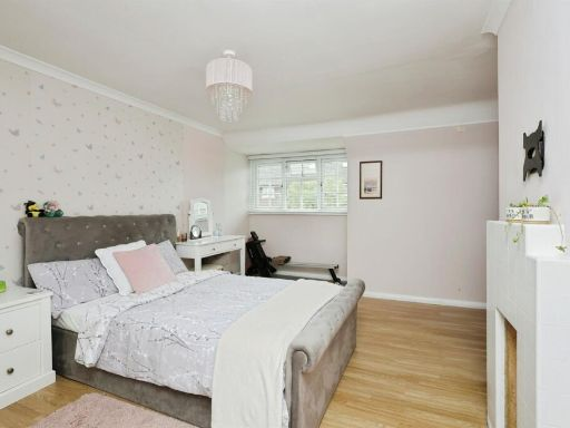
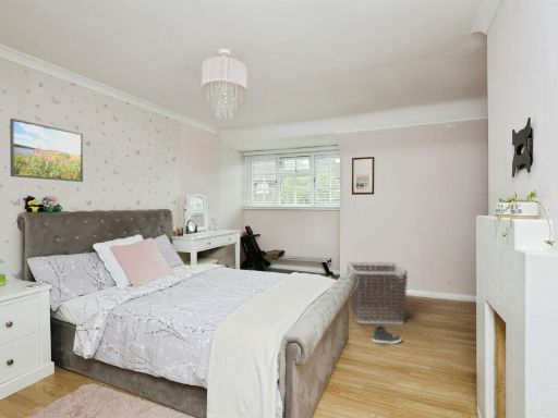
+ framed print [9,118,84,183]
+ sneaker [372,324,403,344]
+ clothes hamper [347,261,409,325]
